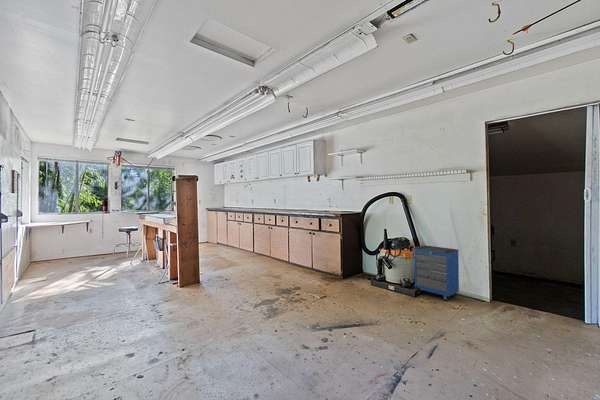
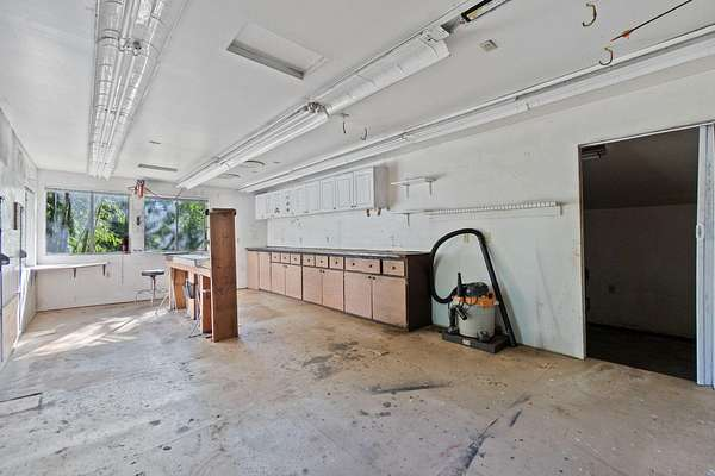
- cabinet [411,244,460,302]
